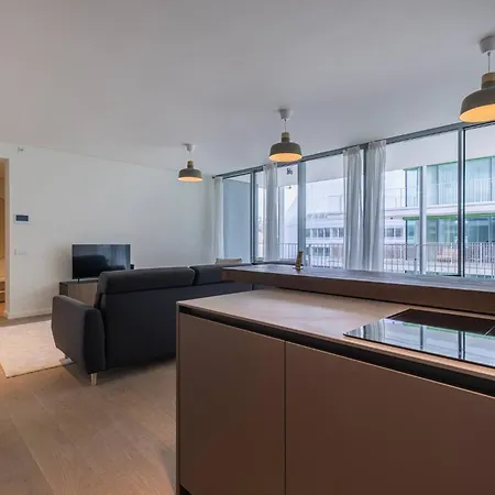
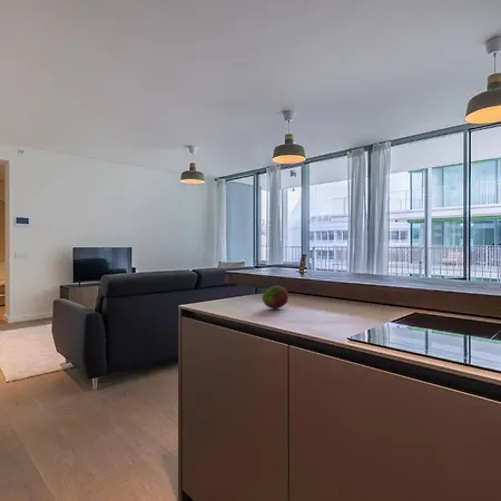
+ fruit [262,285,289,310]
